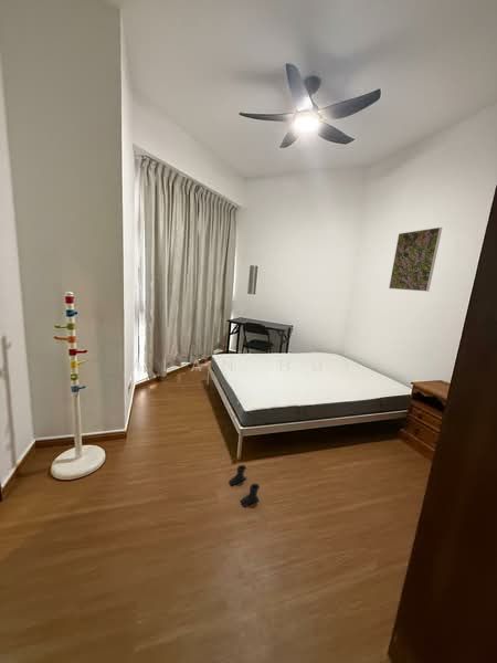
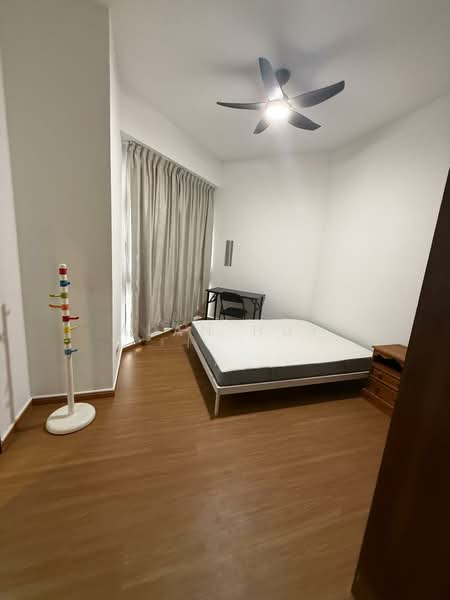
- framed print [388,227,443,293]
- boots [228,464,261,508]
